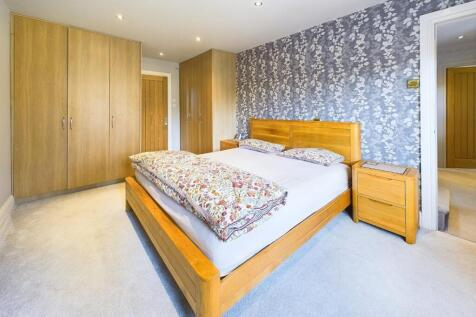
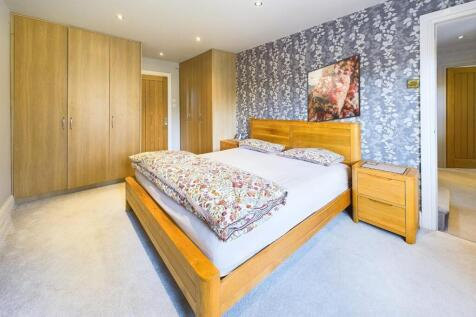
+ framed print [306,53,362,124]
